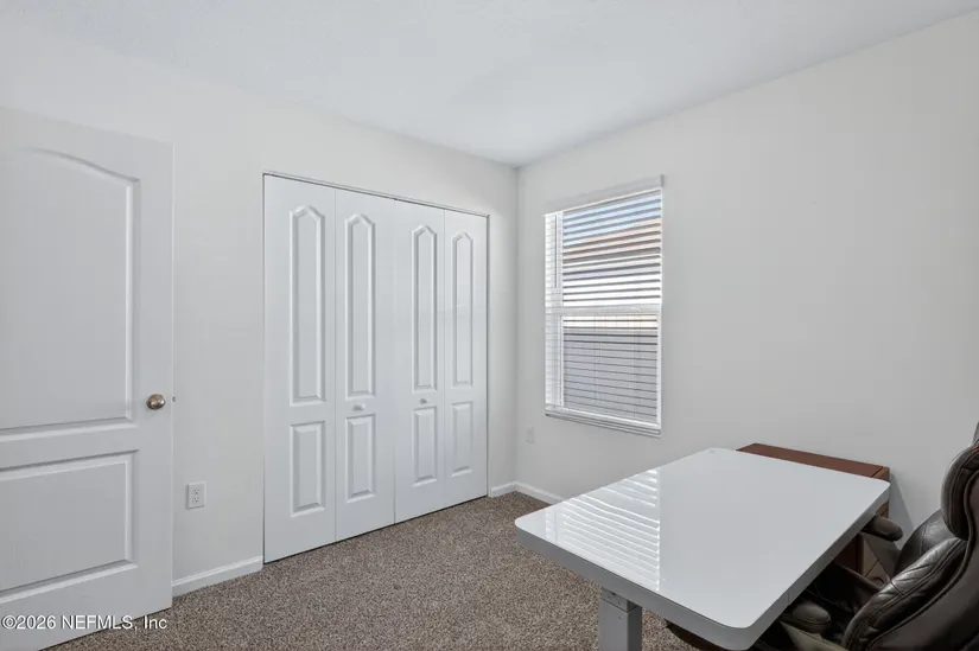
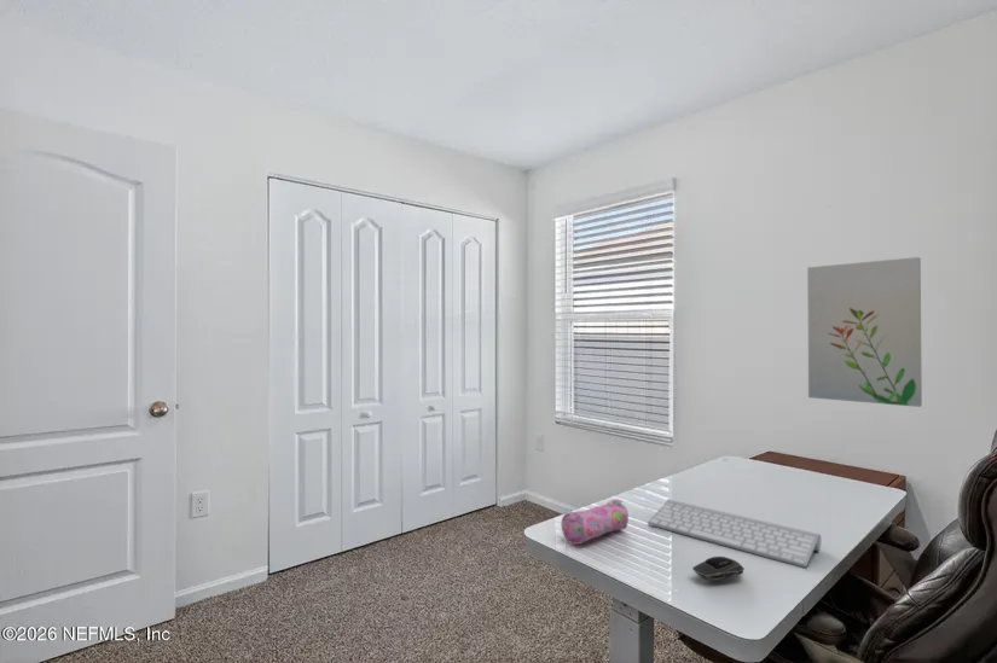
+ computer mouse [691,556,746,582]
+ wall art [806,256,923,408]
+ keyboard [647,498,822,569]
+ pencil case [561,498,630,546]
